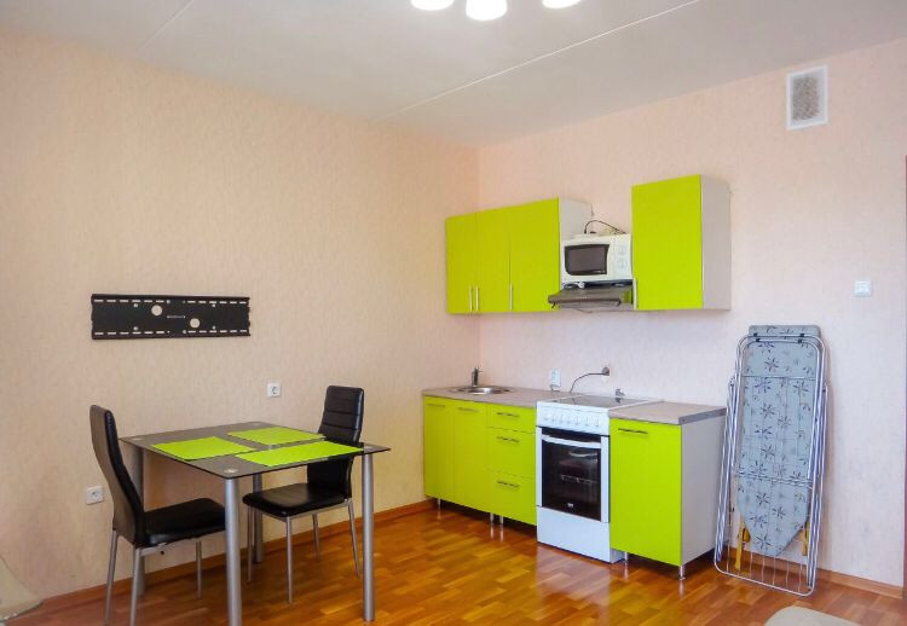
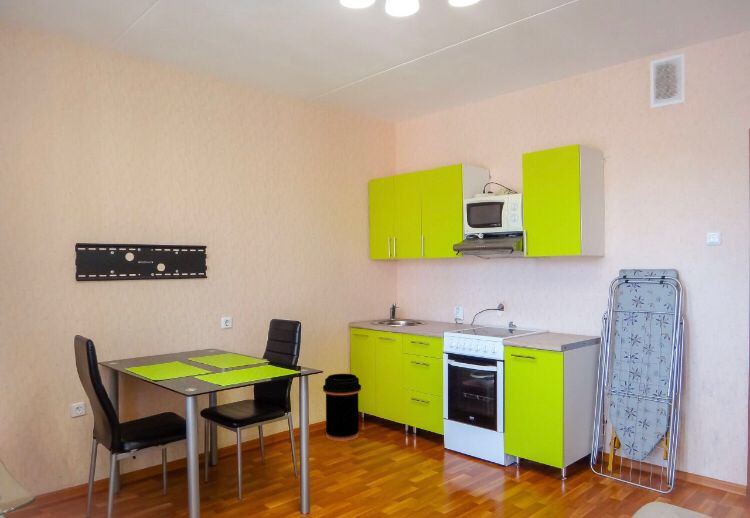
+ trash can [322,373,362,442]
